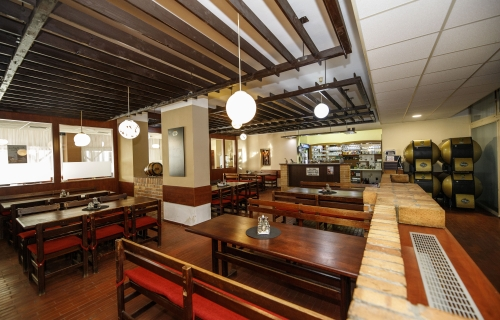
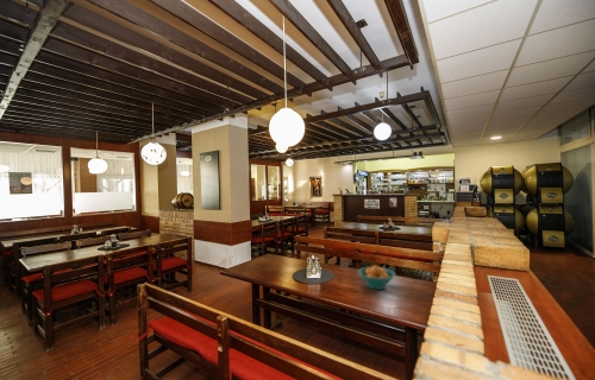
+ fruit bowl [357,265,396,291]
